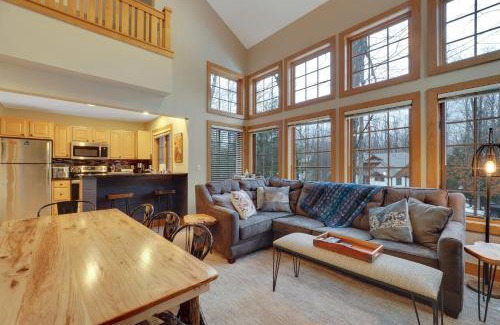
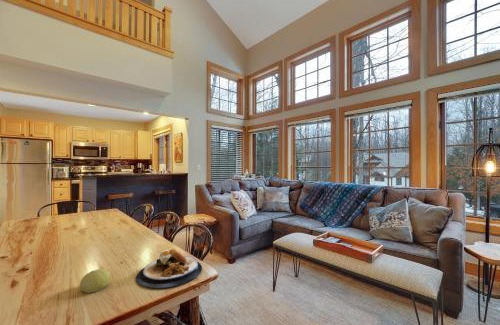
+ plate [135,248,203,289]
+ fruit [79,268,111,294]
